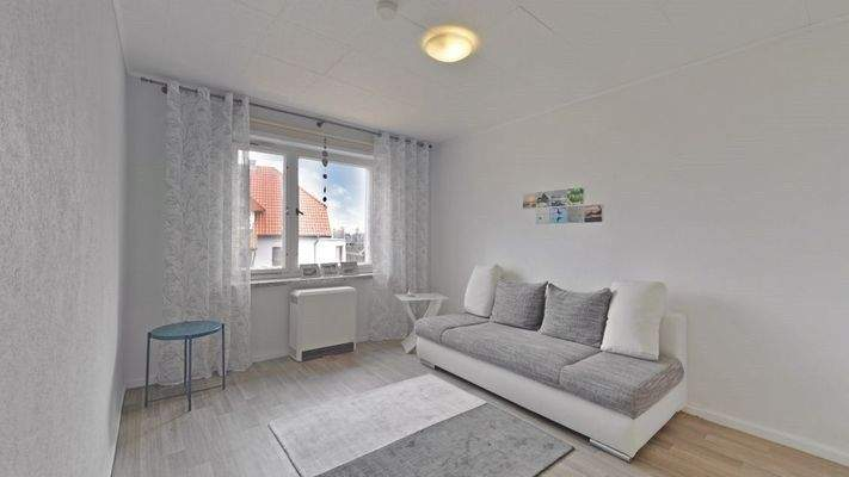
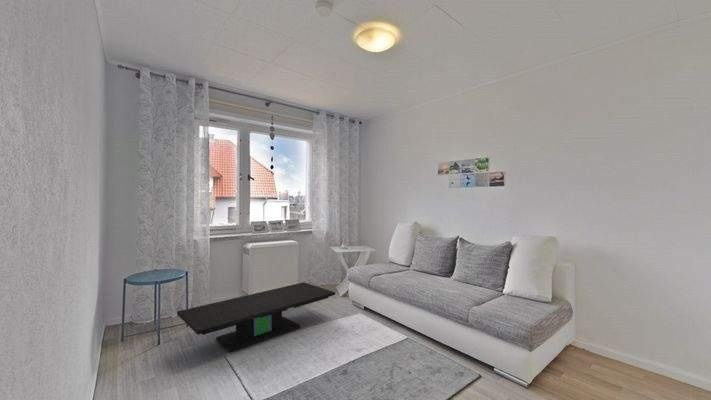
+ coffee table [176,281,336,353]
